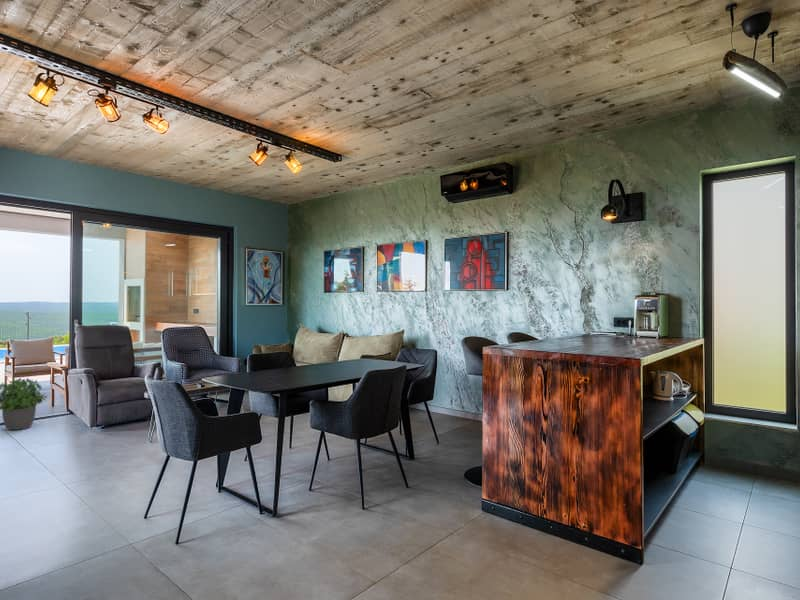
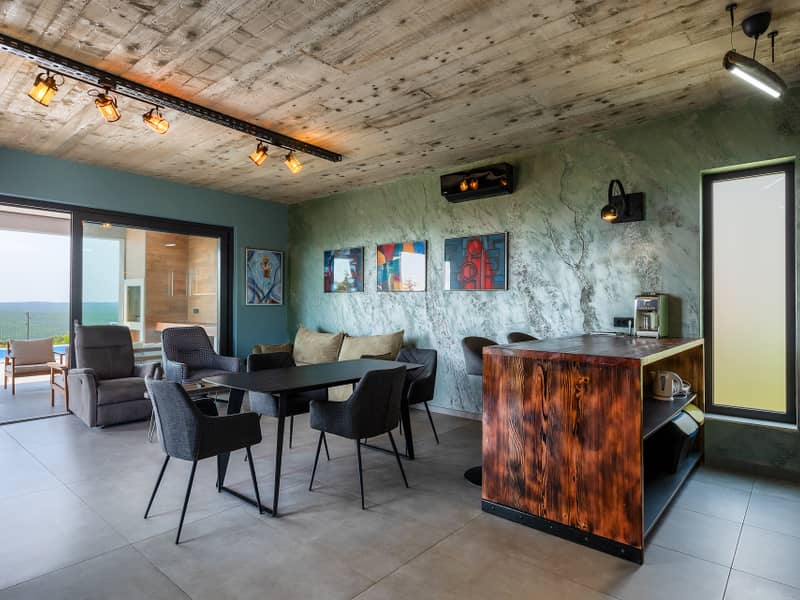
- potted plant [0,377,48,431]
